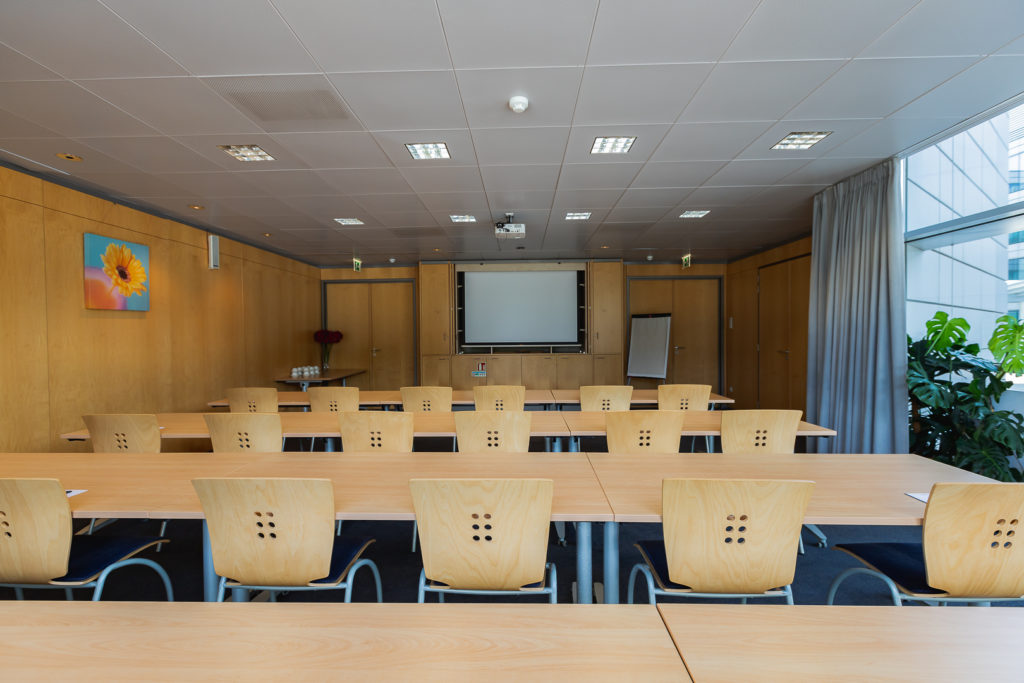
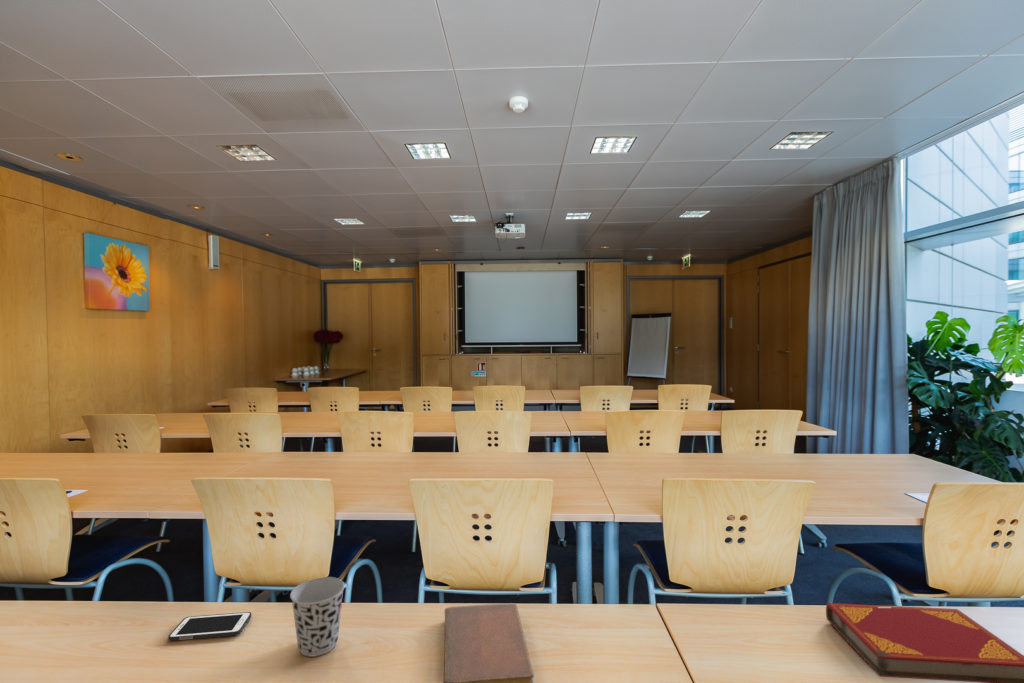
+ hardback book [825,602,1024,683]
+ cup [289,576,346,658]
+ cell phone [167,611,252,642]
+ notebook [443,602,535,683]
